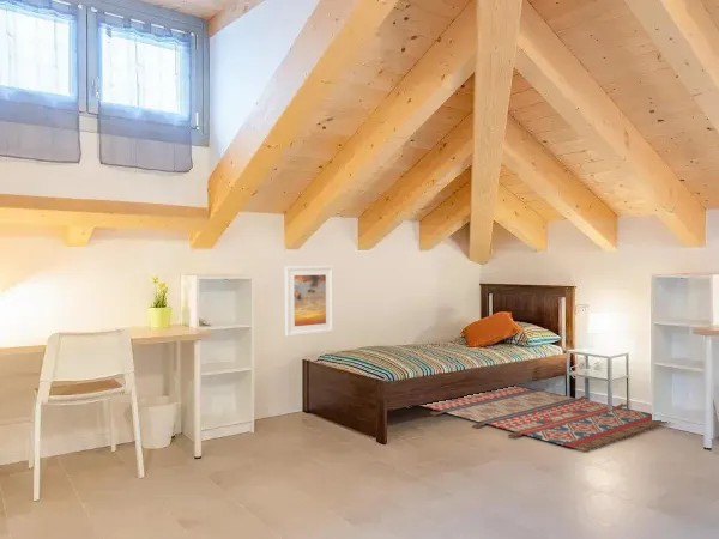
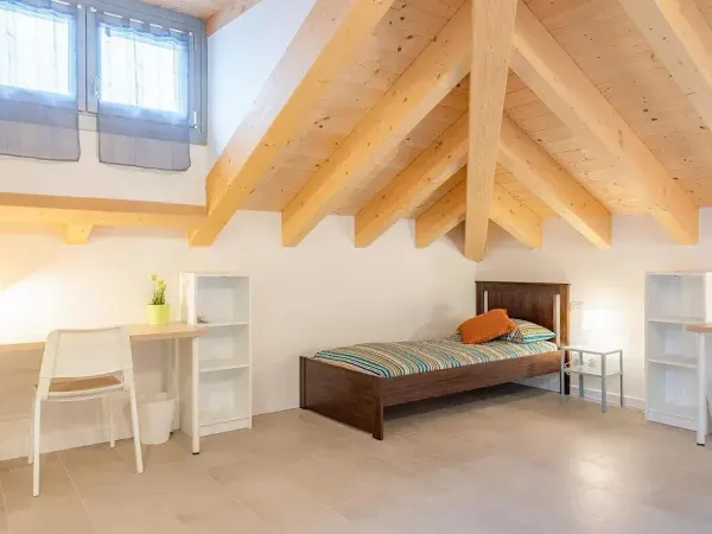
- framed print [284,265,334,338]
- rug [407,384,667,453]
